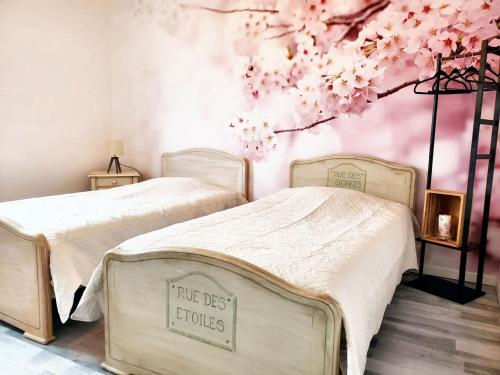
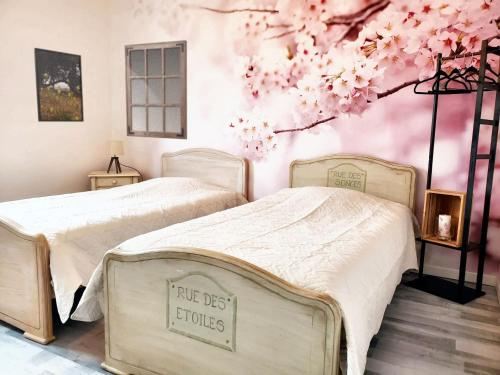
+ mirror [124,39,188,140]
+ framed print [33,47,85,123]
